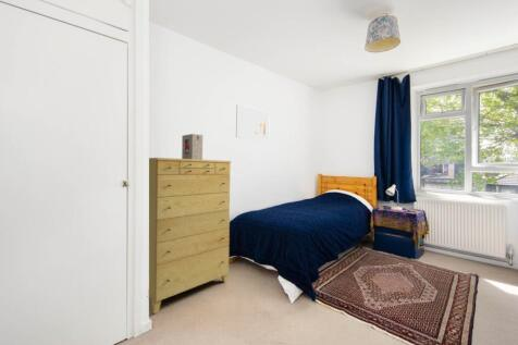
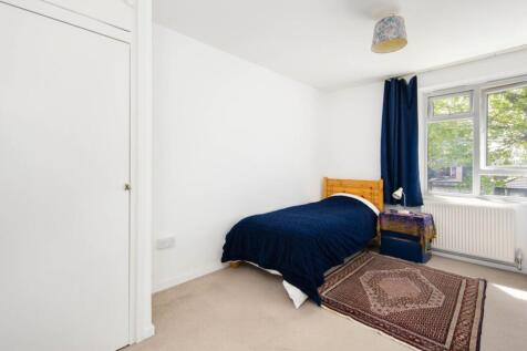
- decorative box [181,133,203,160]
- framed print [235,103,271,143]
- dresser [148,157,232,315]
